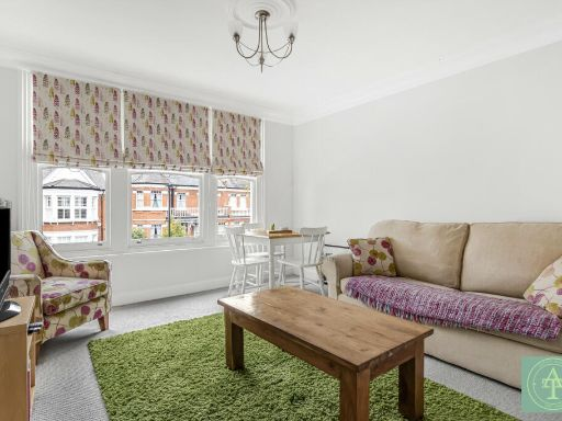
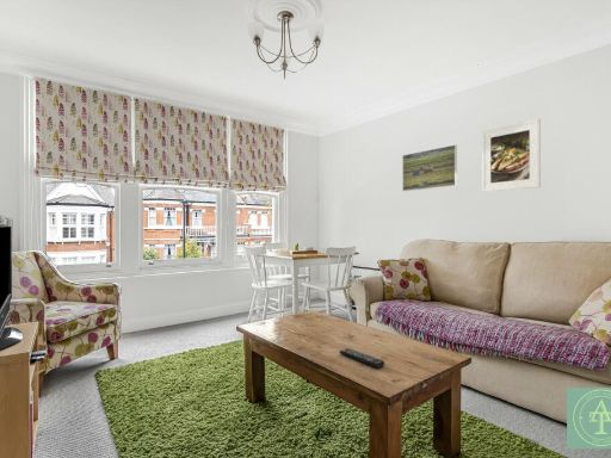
+ remote control [339,347,385,369]
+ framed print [481,118,542,193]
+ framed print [401,143,458,192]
